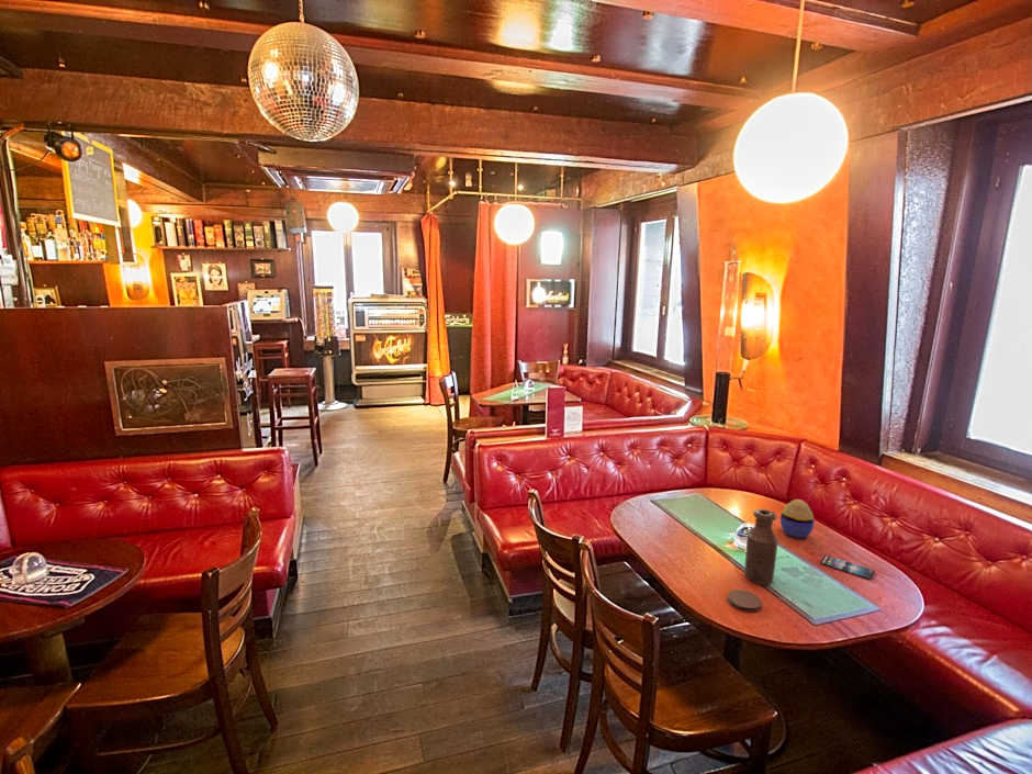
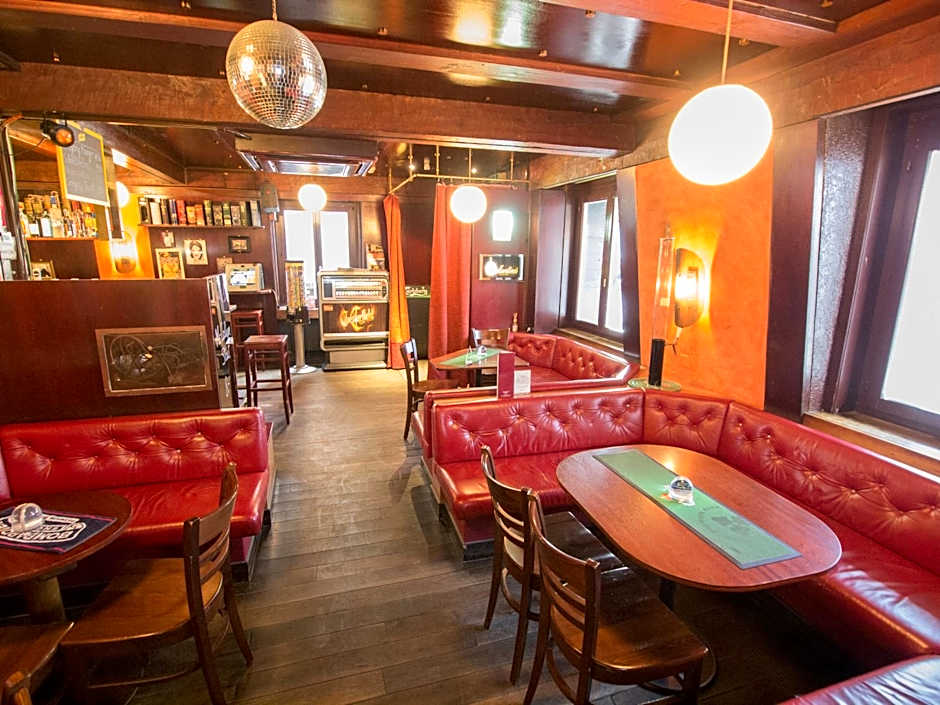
- bottle [743,508,779,586]
- smartphone [819,554,876,581]
- coaster [727,588,763,613]
- decorative egg [779,498,815,539]
